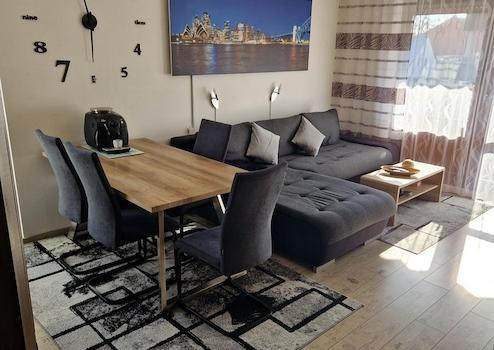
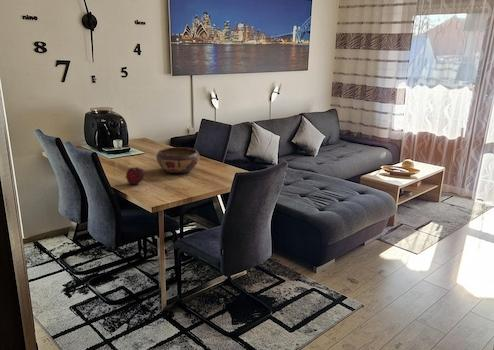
+ decorative bowl [155,146,201,174]
+ fruit [125,166,146,186]
